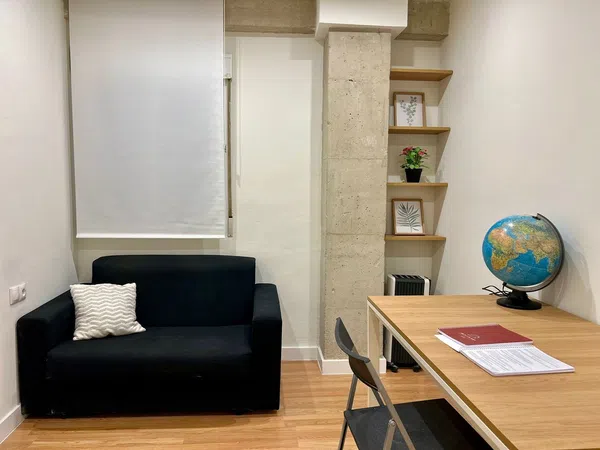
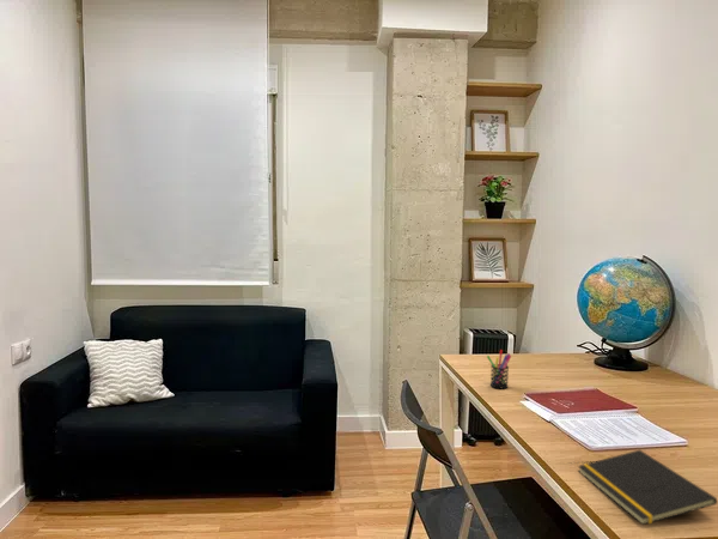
+ notepad [577,449,718,526]
+ pen holder [486,349,512,389]
